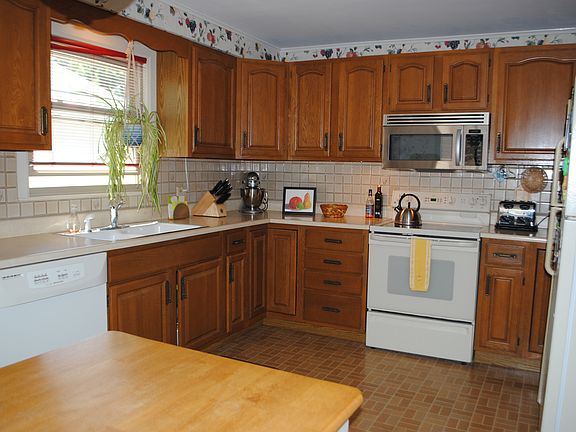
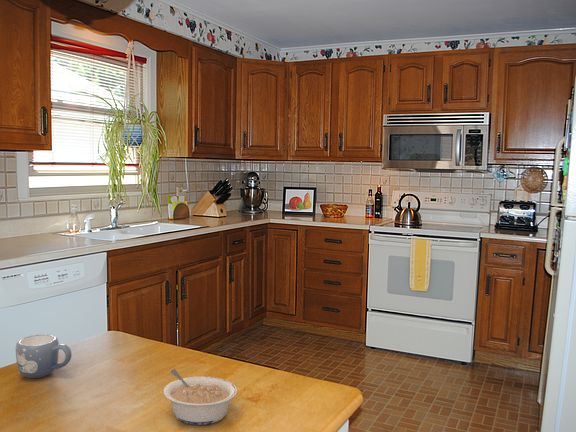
+ mug [15,333,73,379]
+ legume [163,368,238,426]
